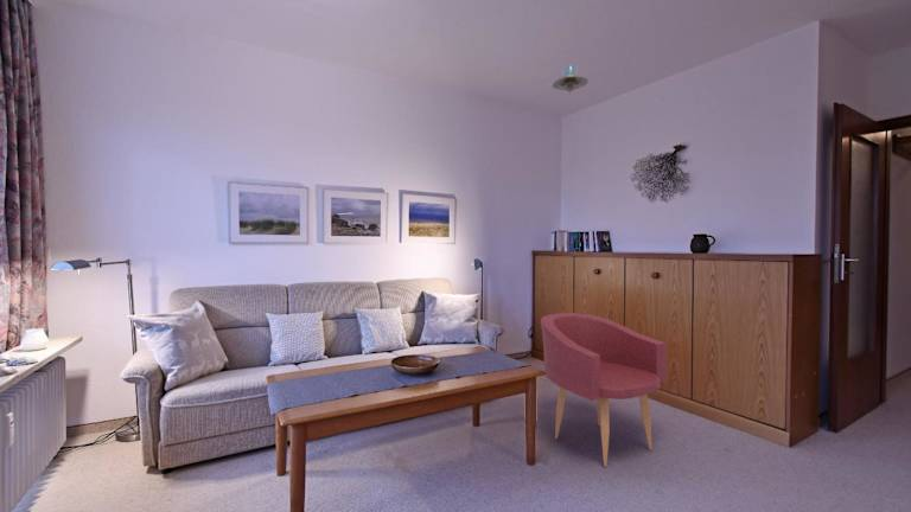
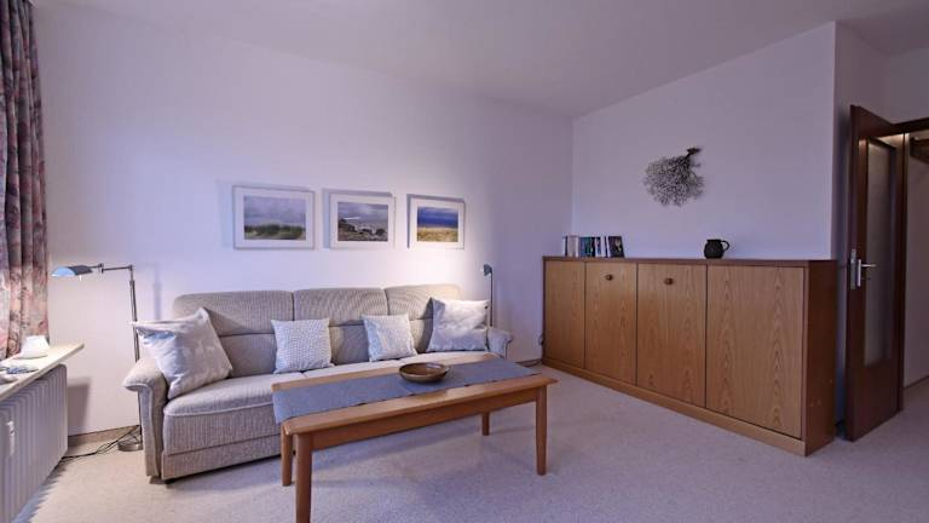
- armchair [540,312,668,468]
- ceiling lamp [552,63,590,96]
